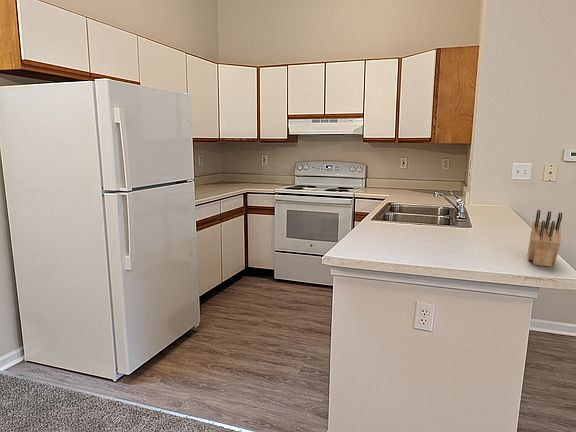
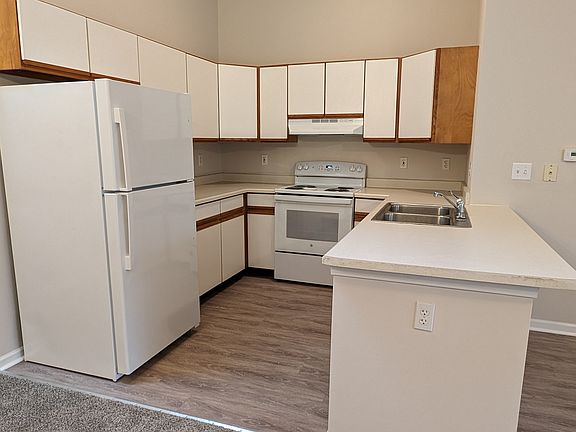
- knife block [527,209,563,268]
